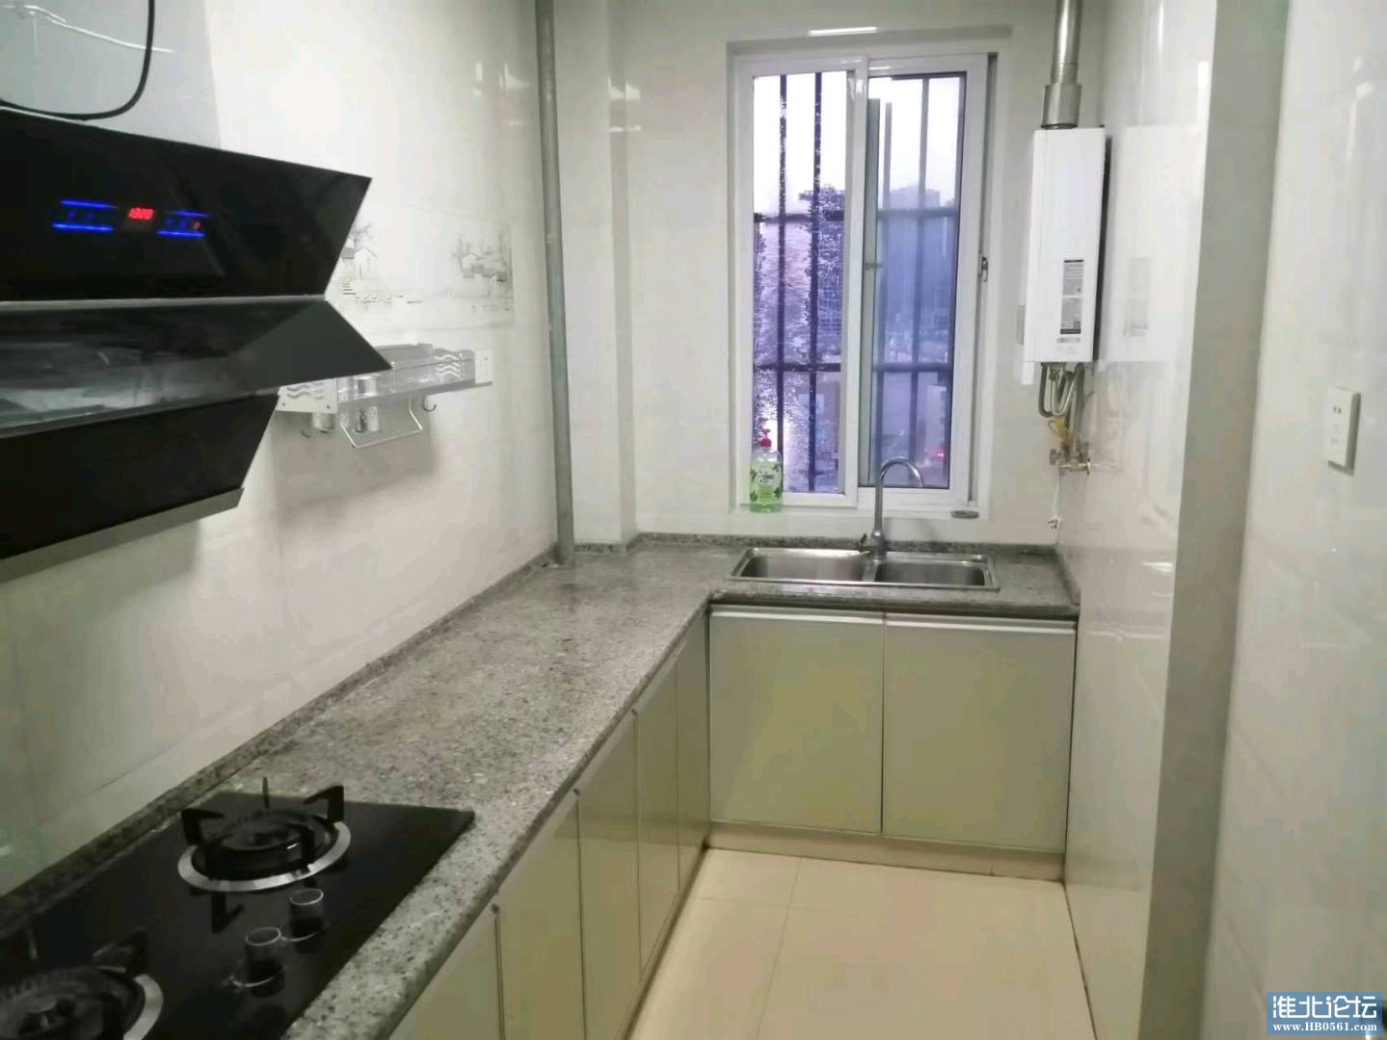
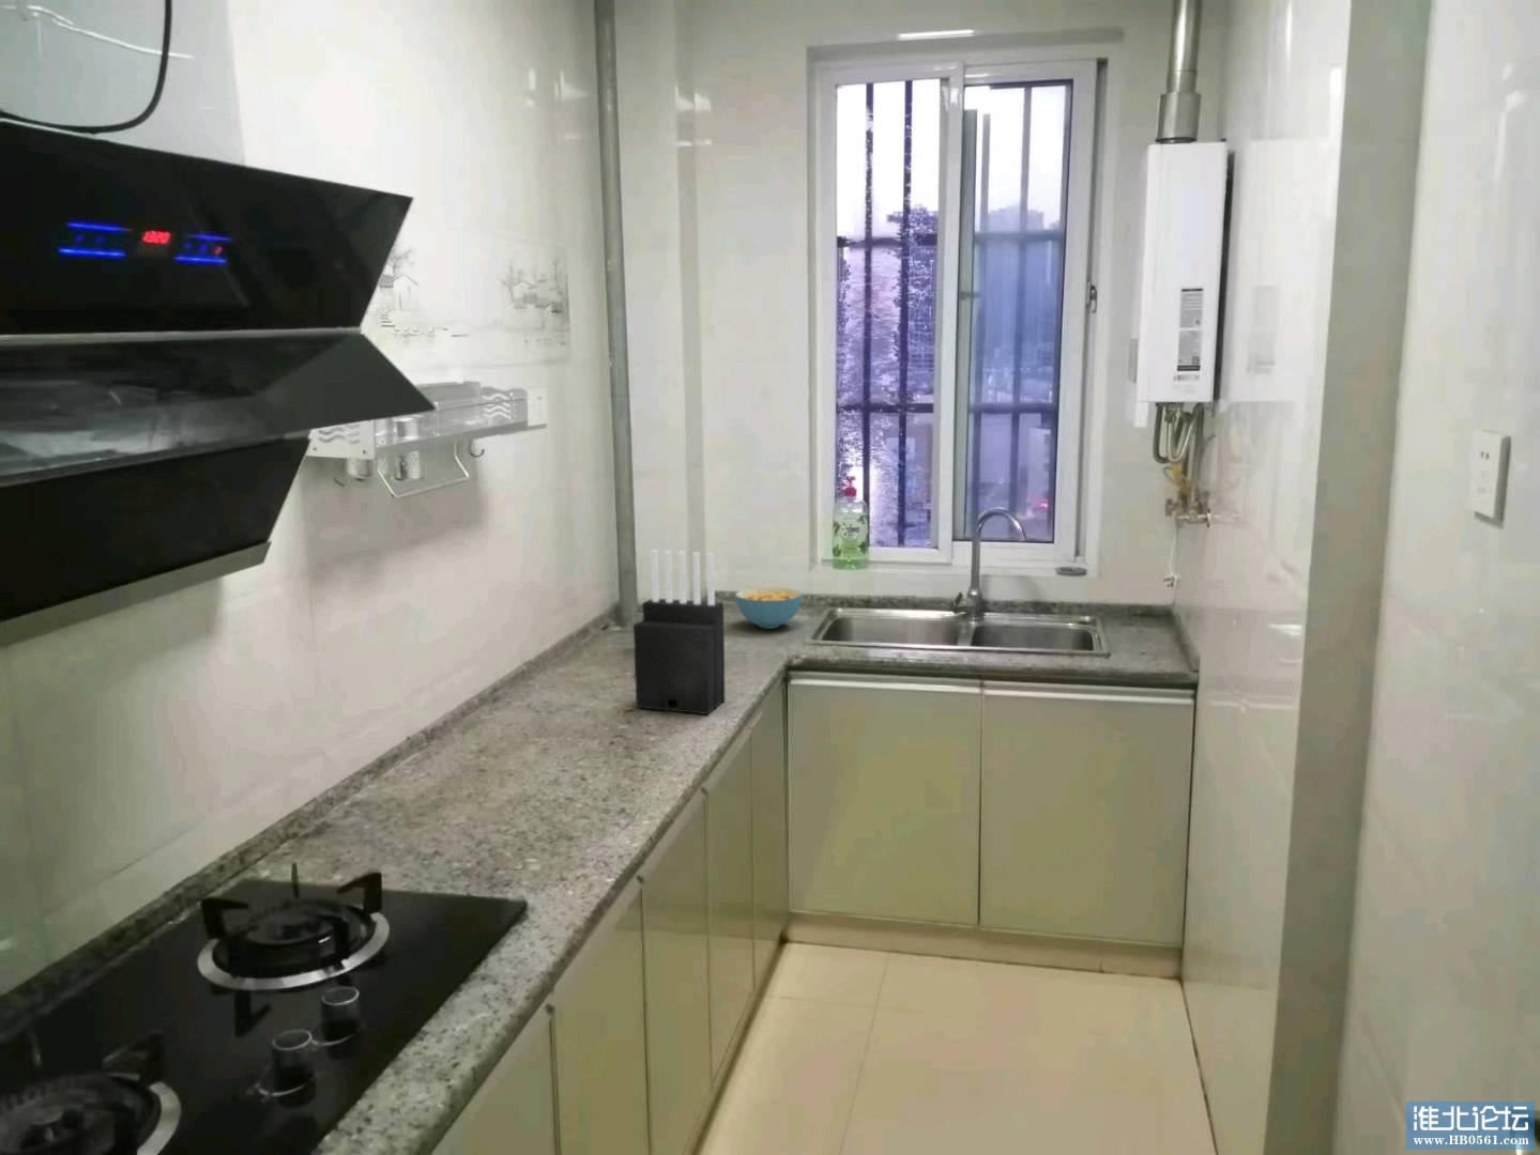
+ cereal bowl [734,586,803,630]
+ knife block [632,548,727,716]
